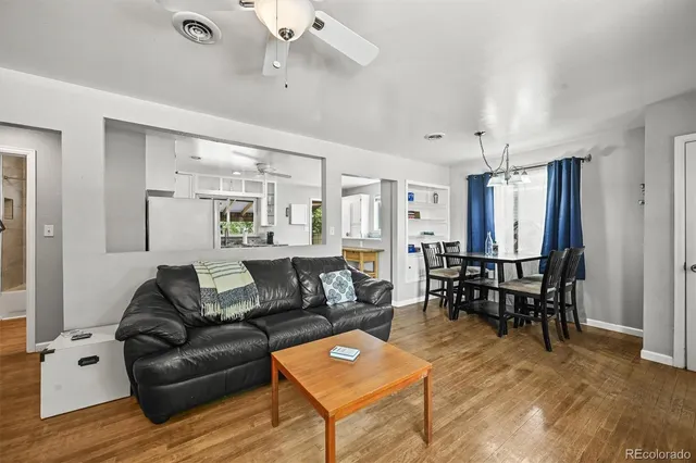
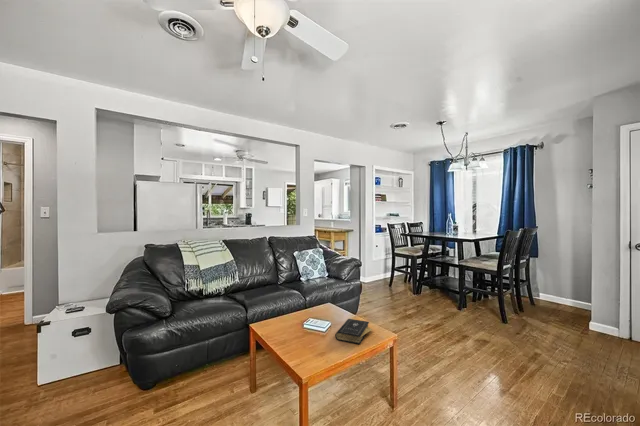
+ book [334,318,374,345]
